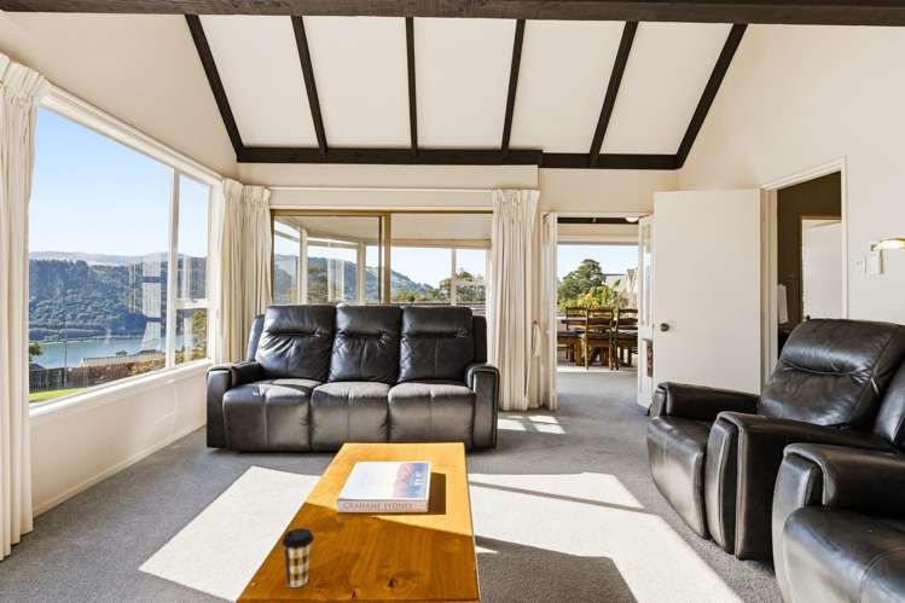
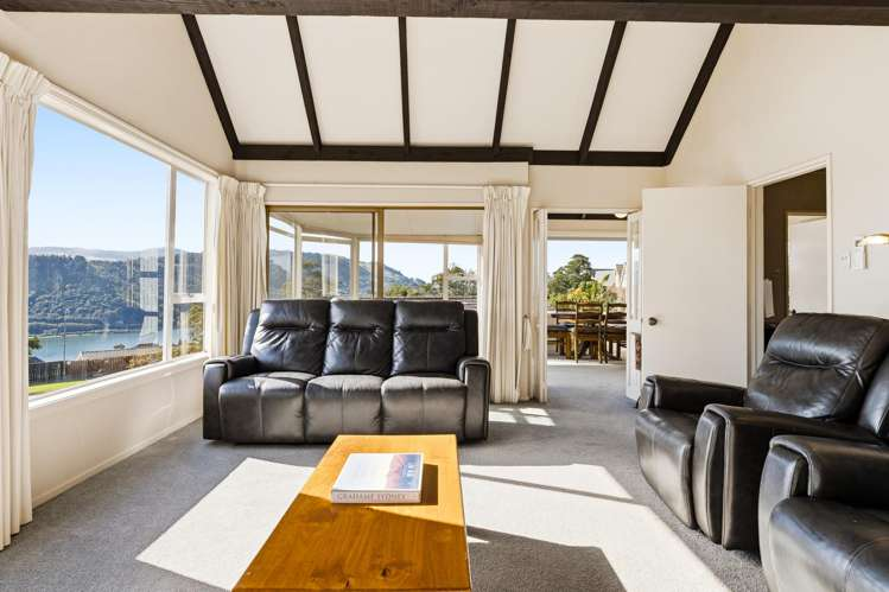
- coffee cup [280,527,315,588]
